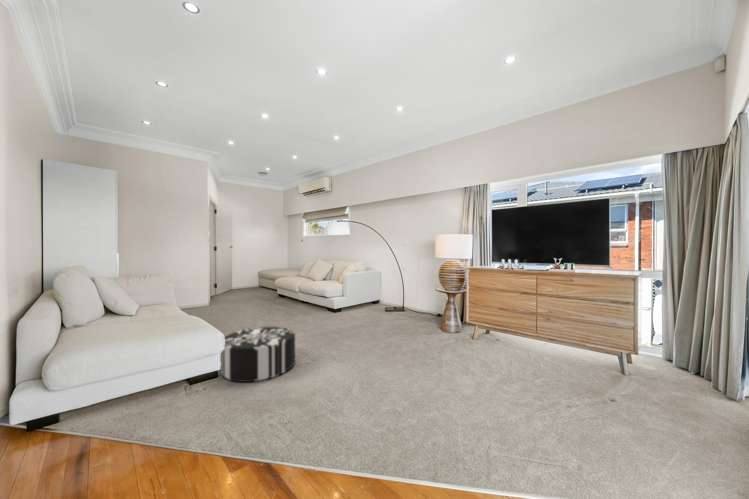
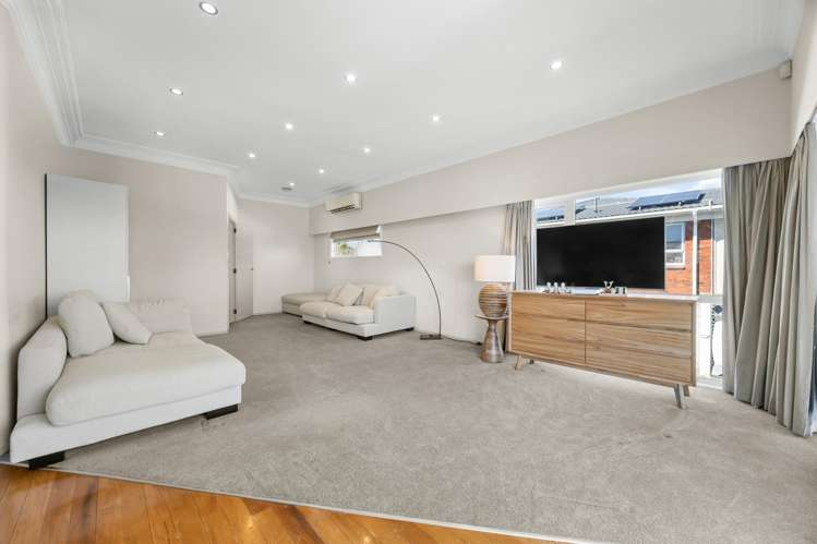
- pouf [219,326,296,383]
